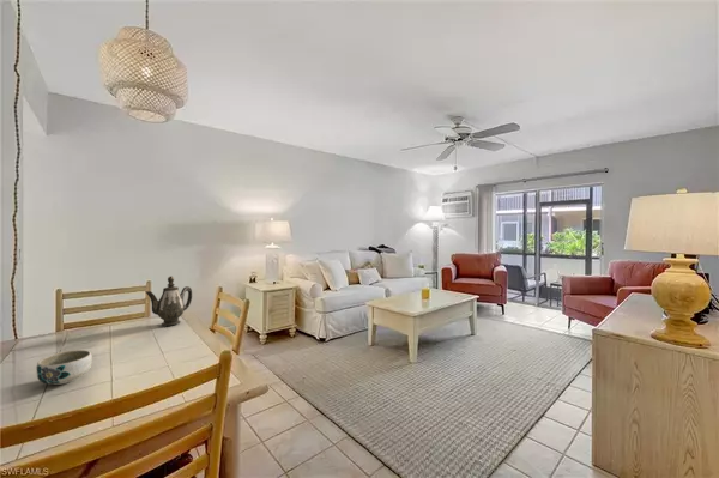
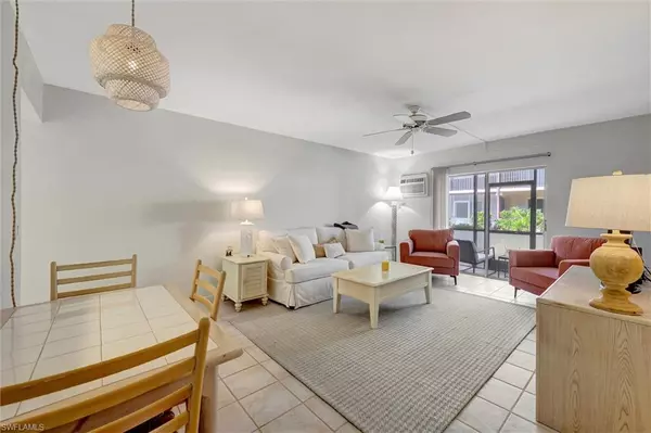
- bowl [36,349,93,386]
- teapot [144,276,193,327]
